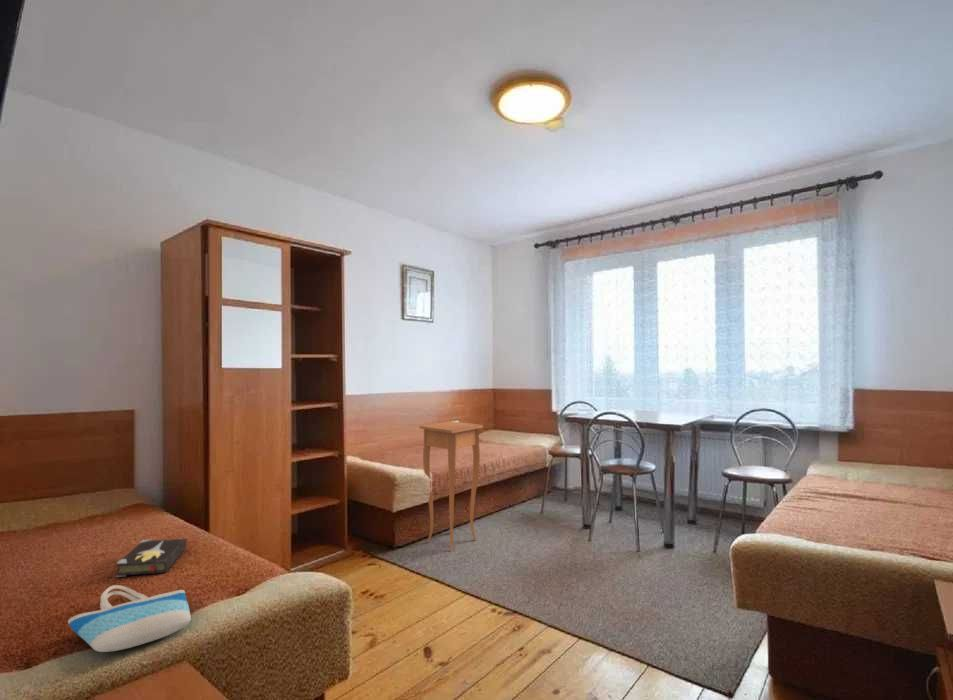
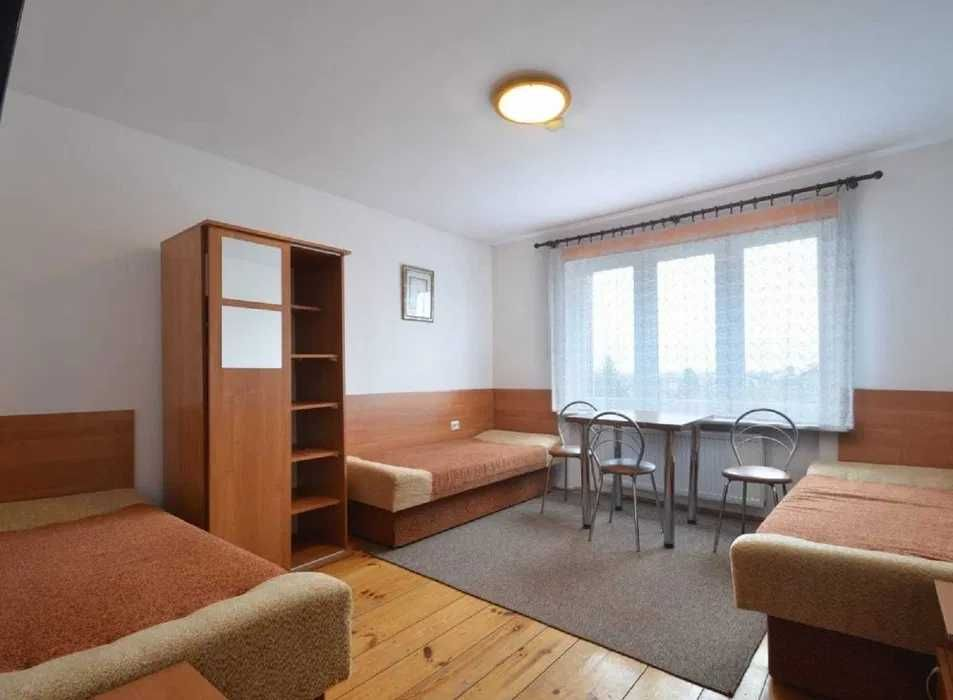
- side table [419,420,484,553]
- tote bag [67,584,192,653]
- hardback book [115,538,188,578]
